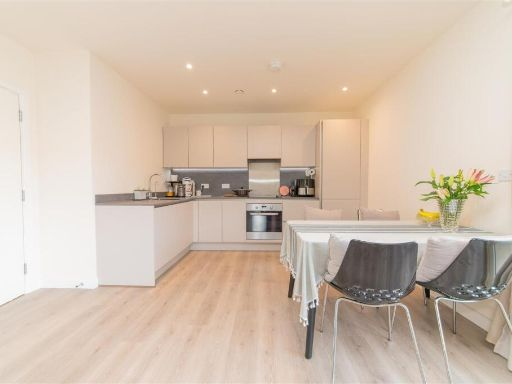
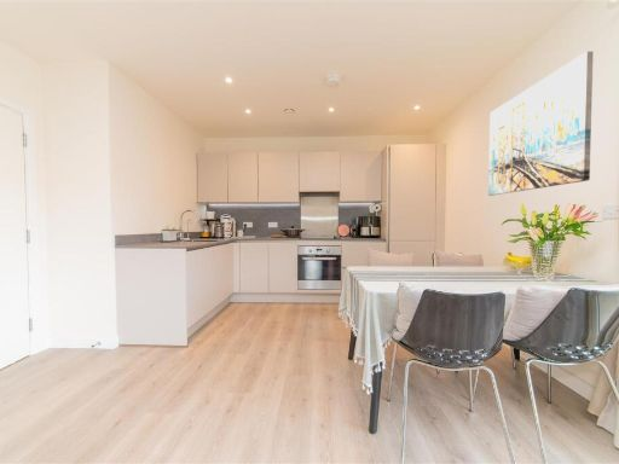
+ wall art [487,51,595,197]
